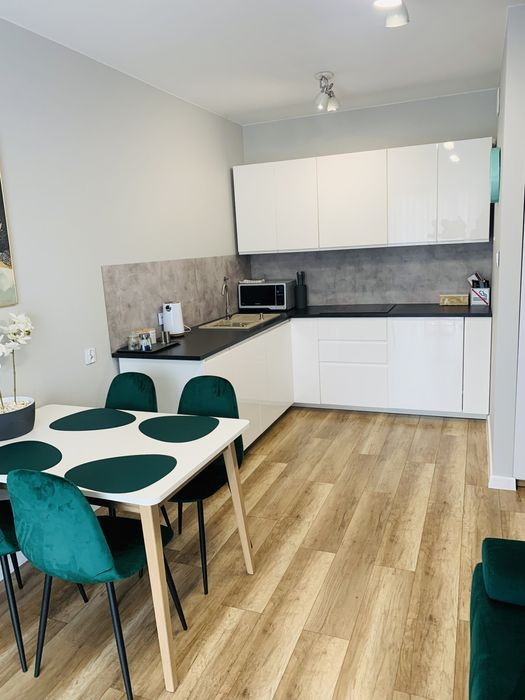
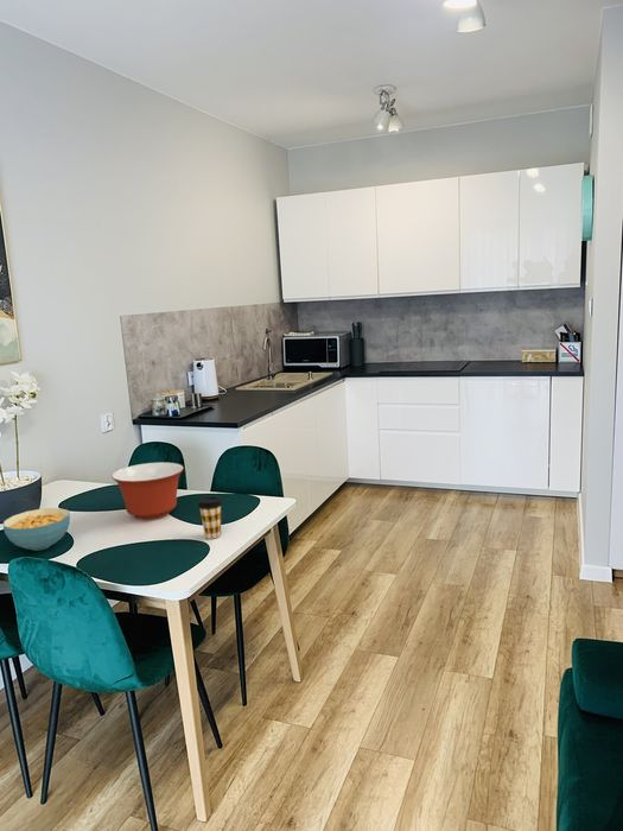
+ cereal bowl [2,507,71,552]
+ coffee cup [197,496,223,540]
+ mixing bowl [110,462,185,521]
